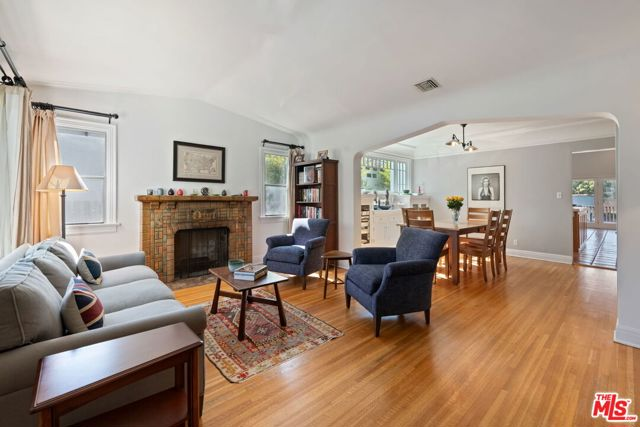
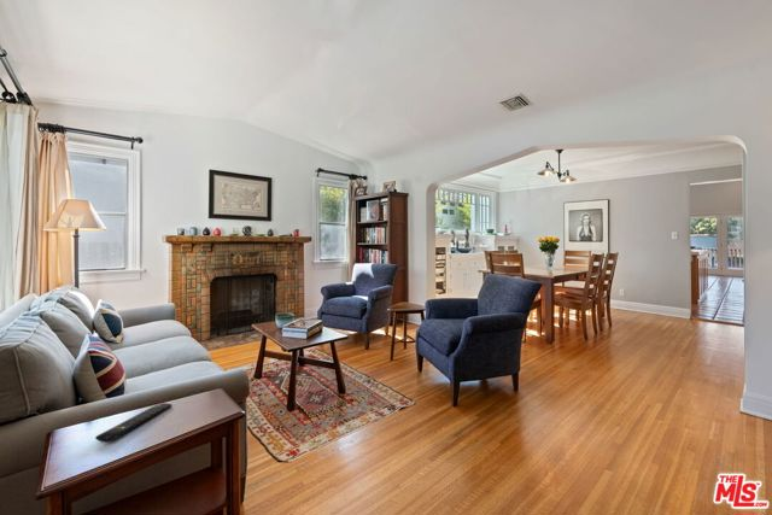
+ remote control [94,402,172,443]
